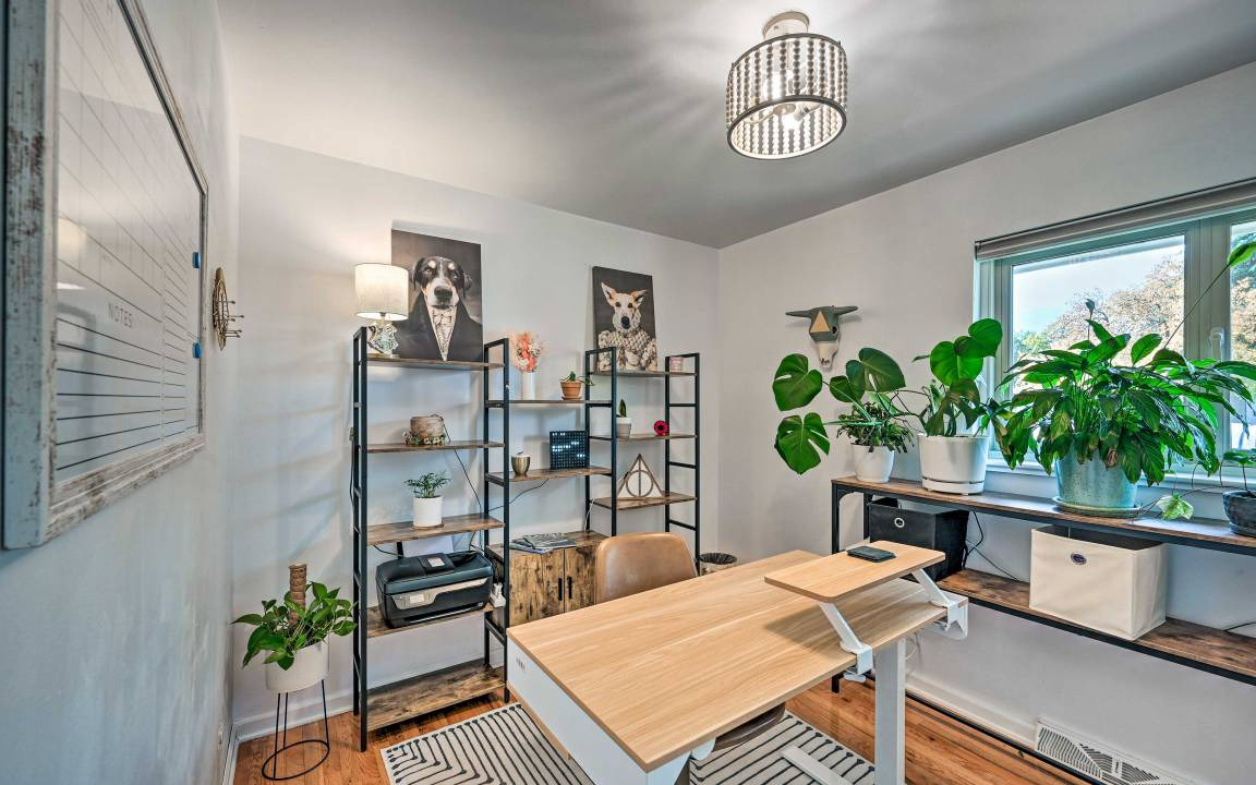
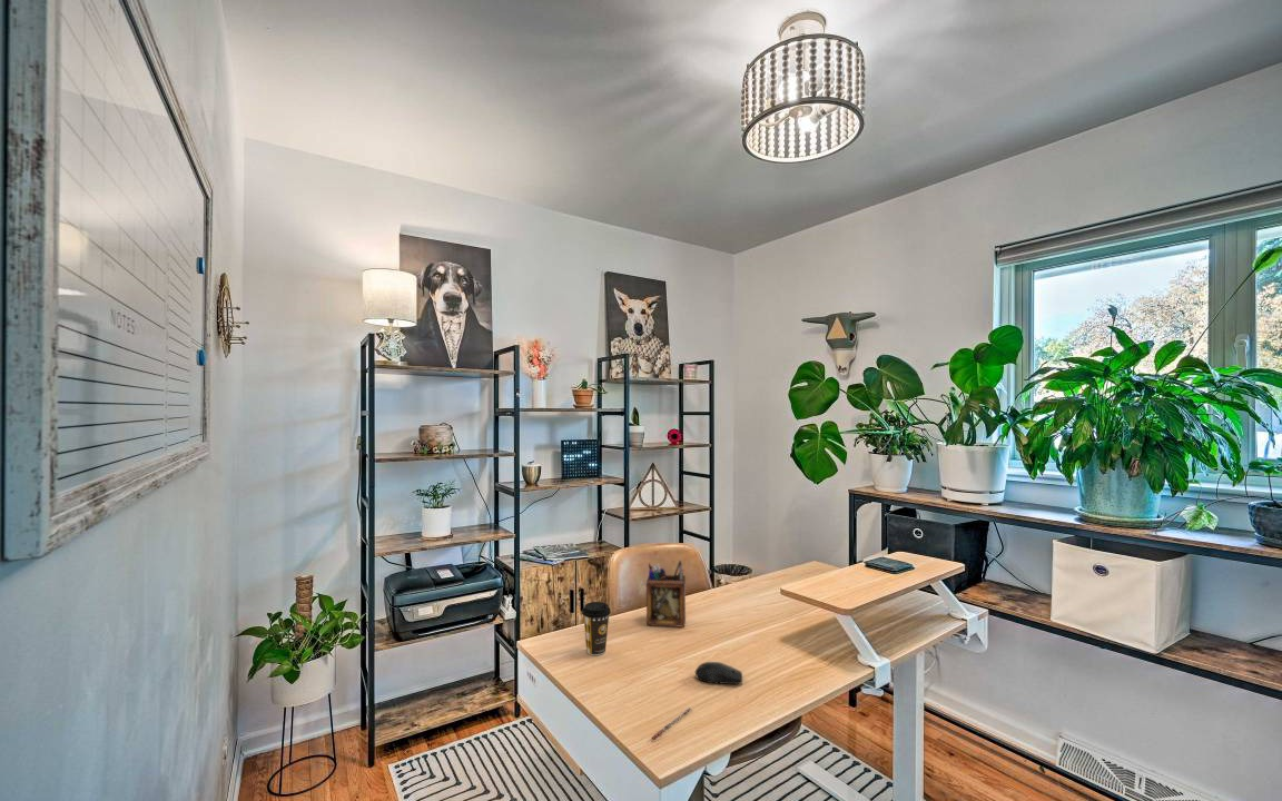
+ coffee cup [581,601,612,656]
+ pen [650,706,692,740]
+ computer mouse [694,661,743,685]
+ desk organizer [645,560,687,629]
